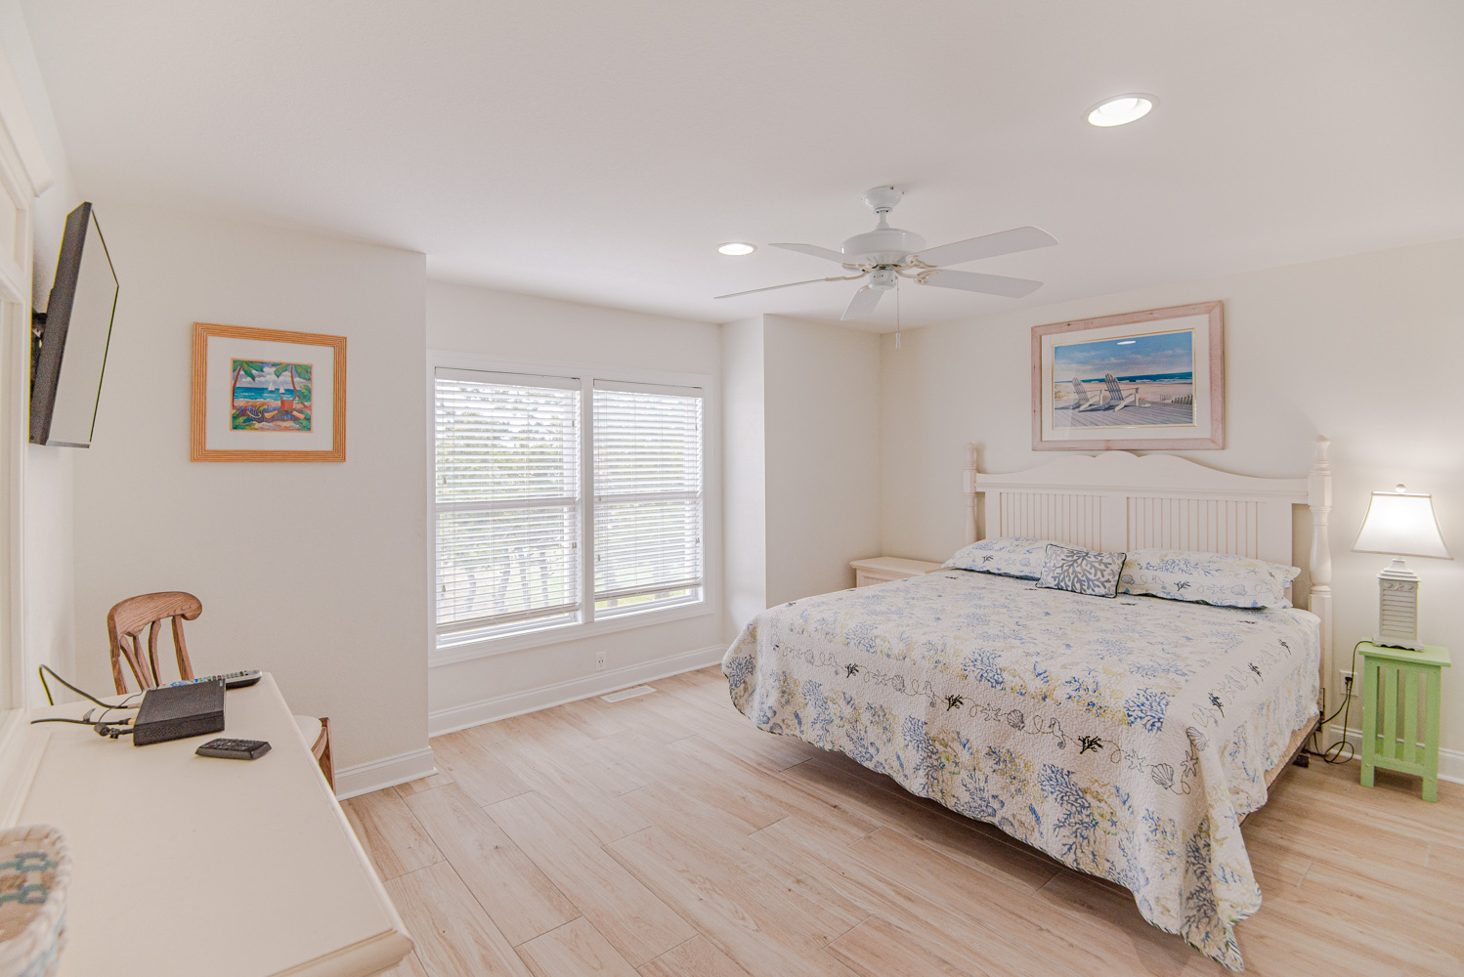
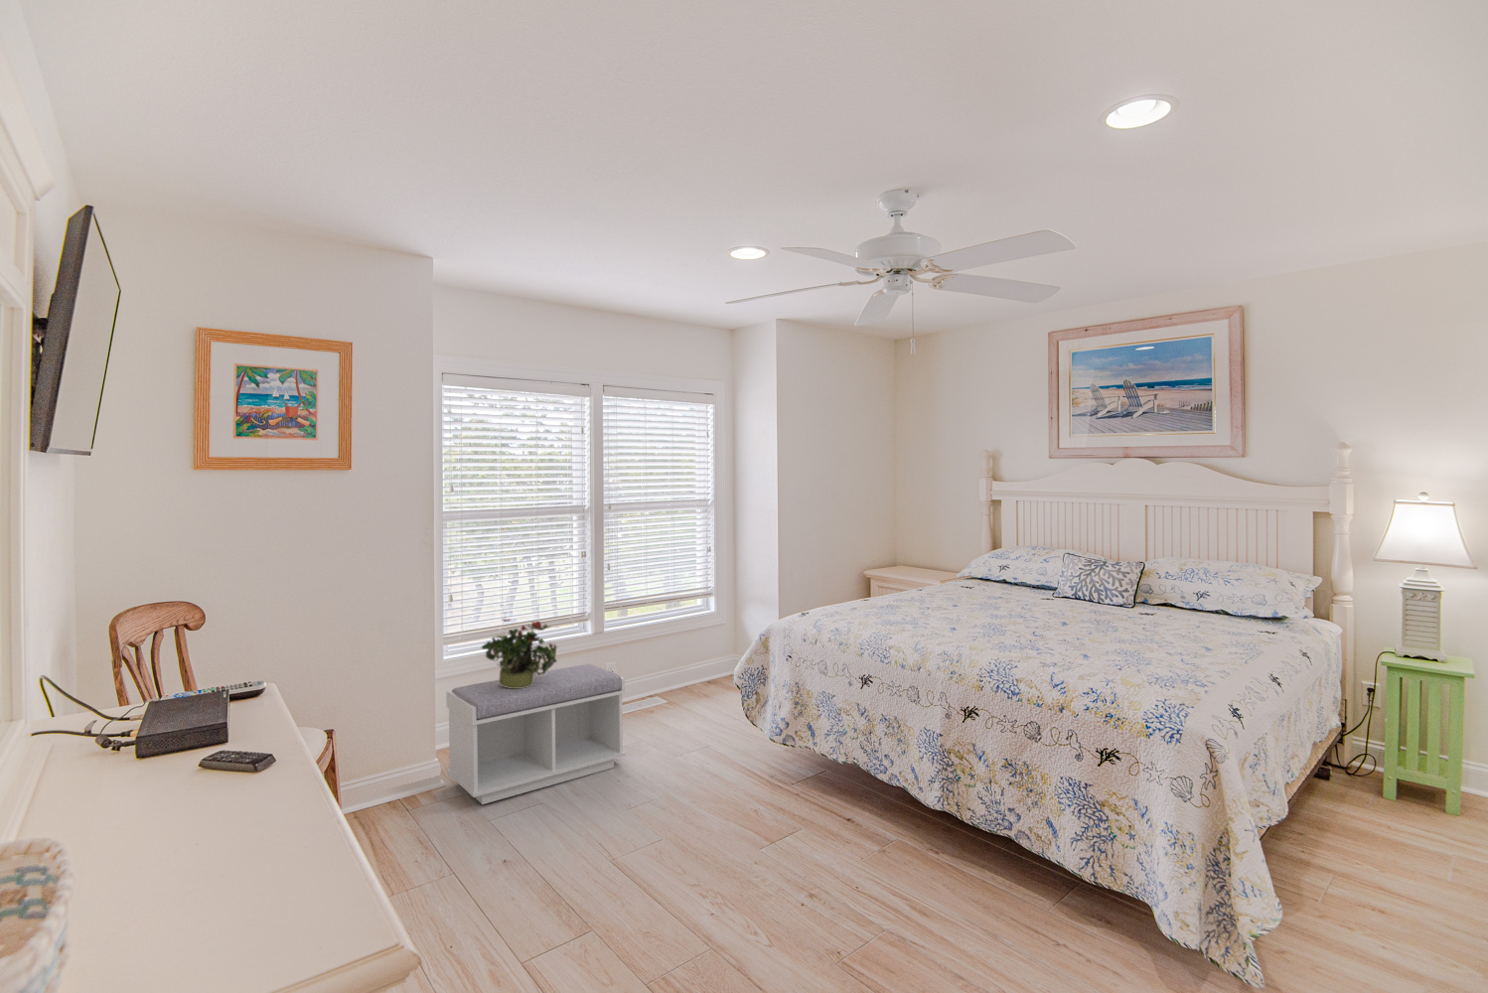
+ bench [445,664,626,806]
+ potted plant [480,616,559,688]
